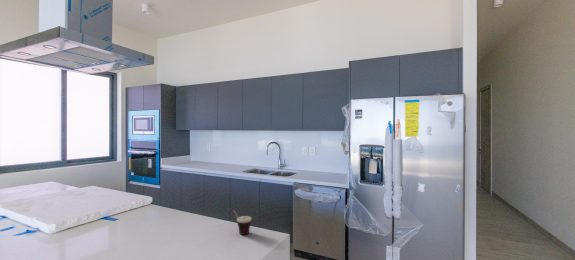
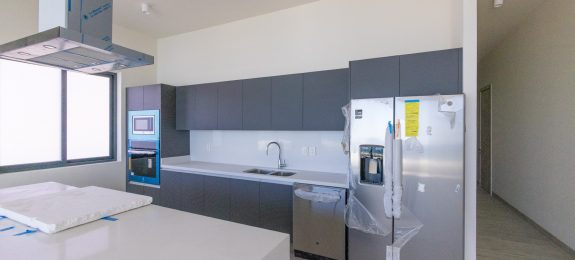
- cup [225,206,252,236]
